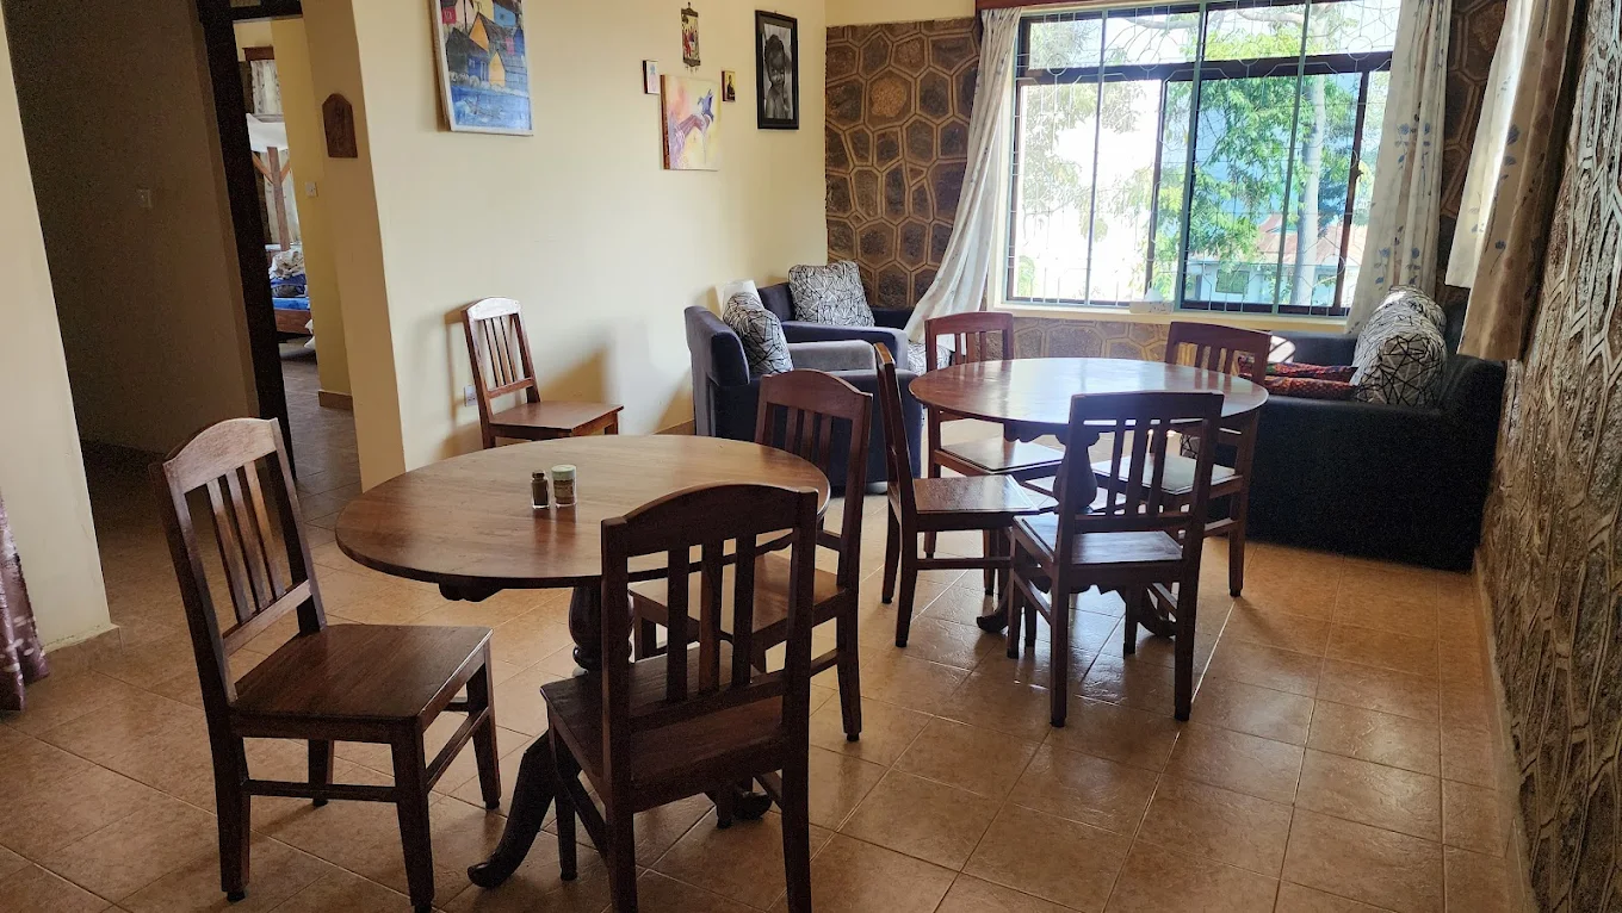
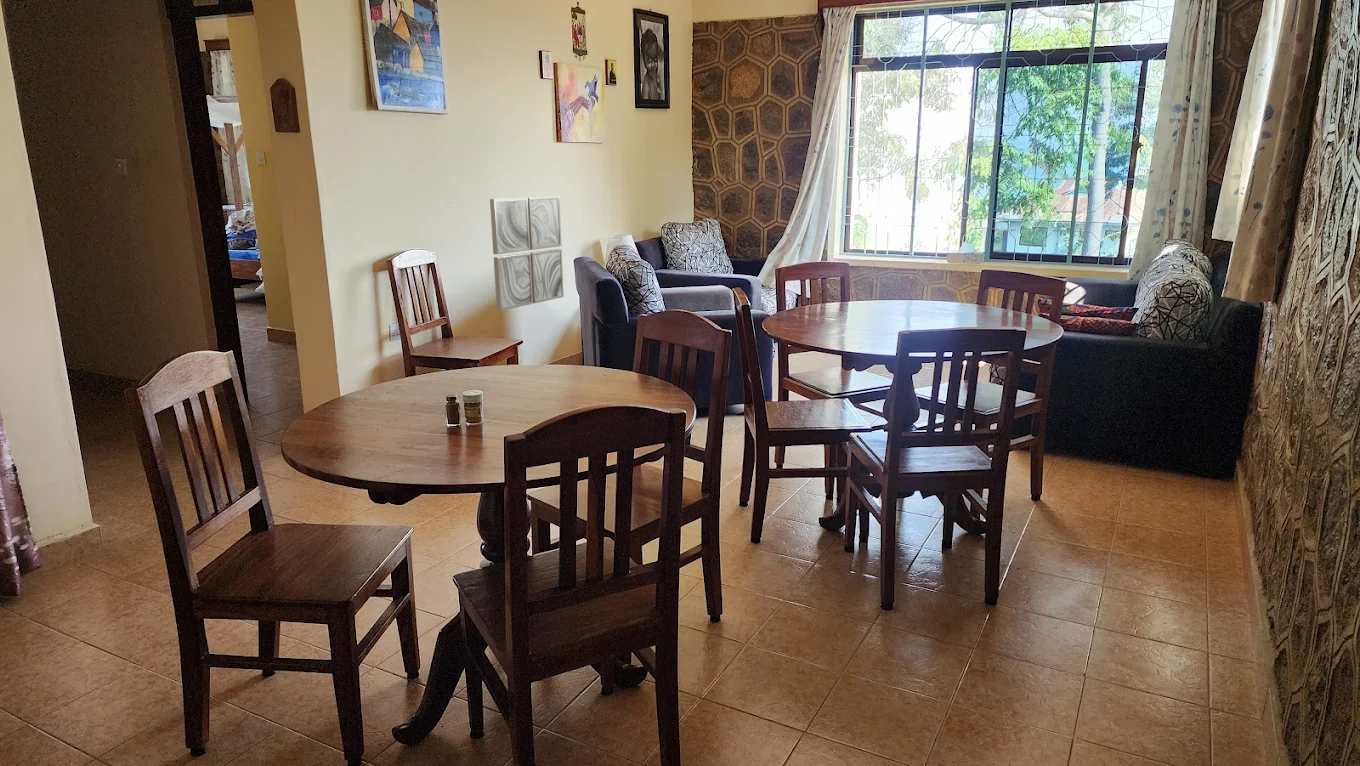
+ wall art [489,196,565,312]
